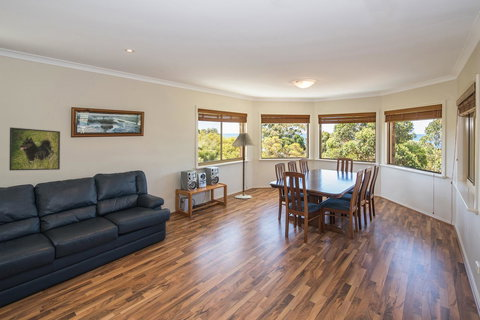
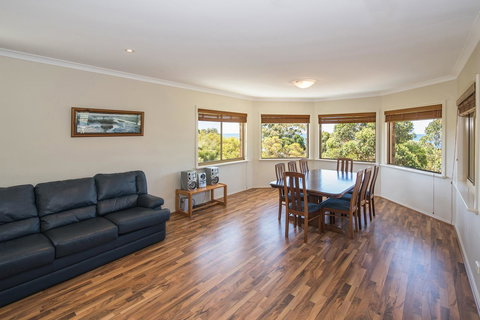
- floor lamp [231,132,257,199]
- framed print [8,127,61,171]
